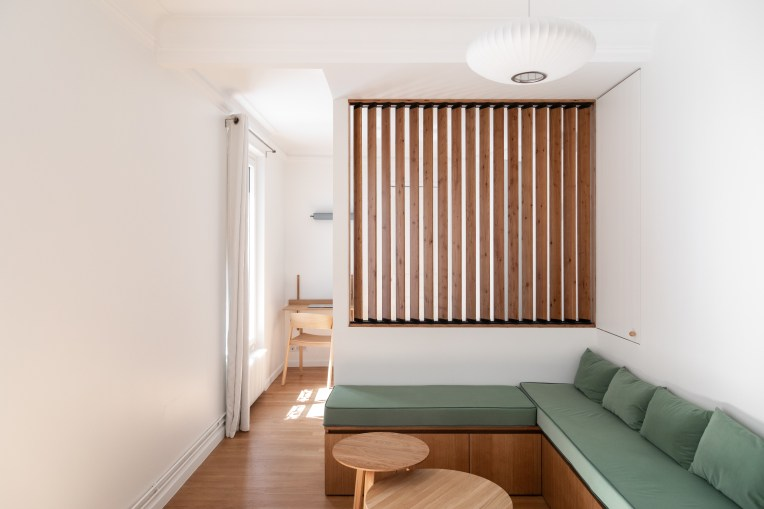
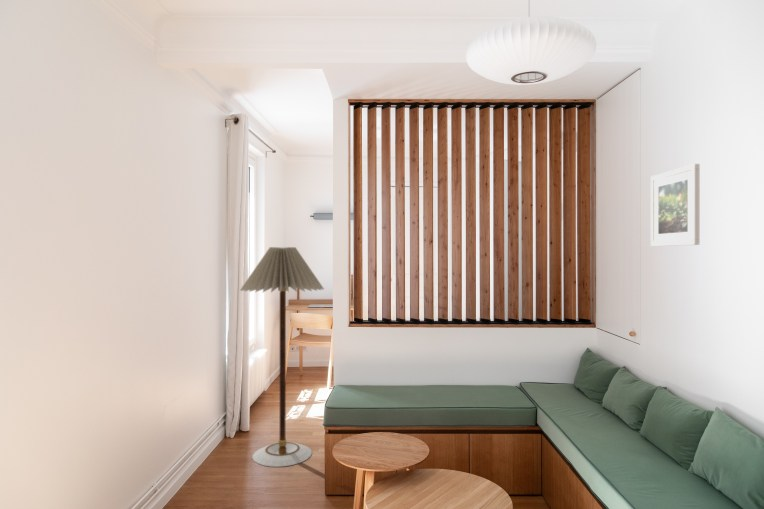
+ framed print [650,163,700,247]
+ floor lamp [239,246,325,468]
